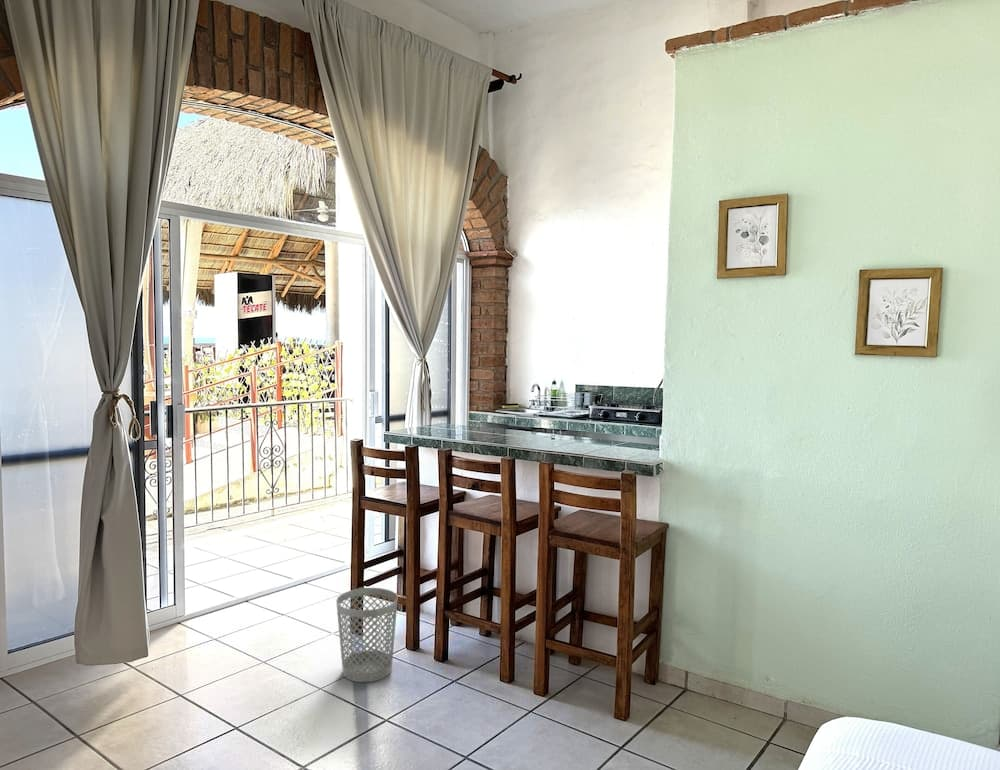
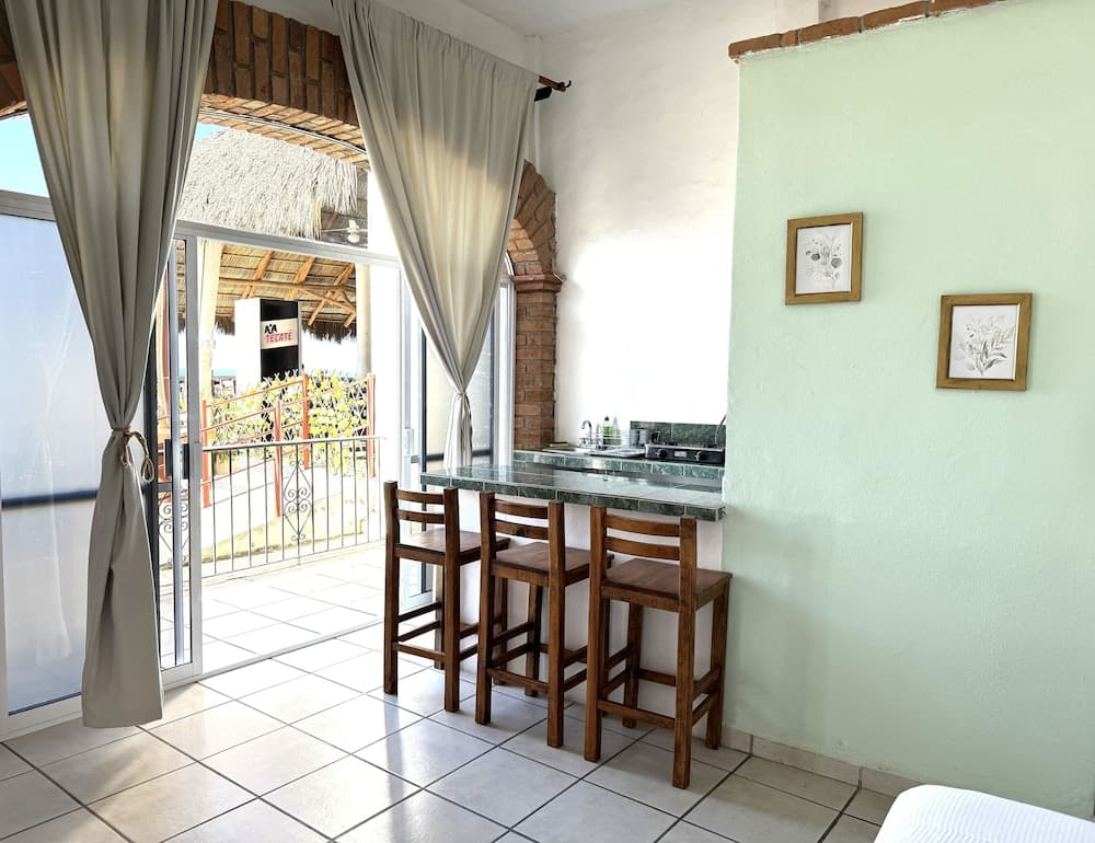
- wastebasket [335,587,399,683]
